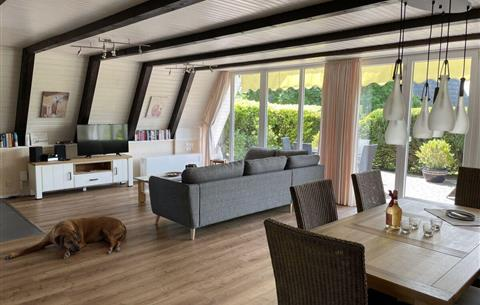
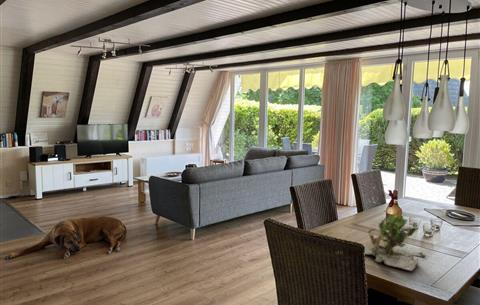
+ plant [364,213,426,272]
